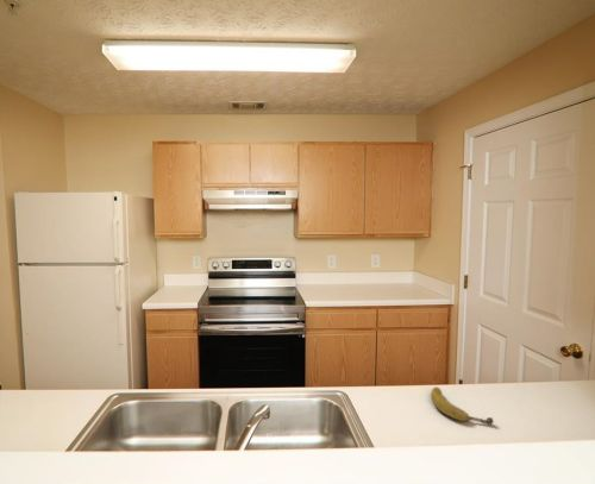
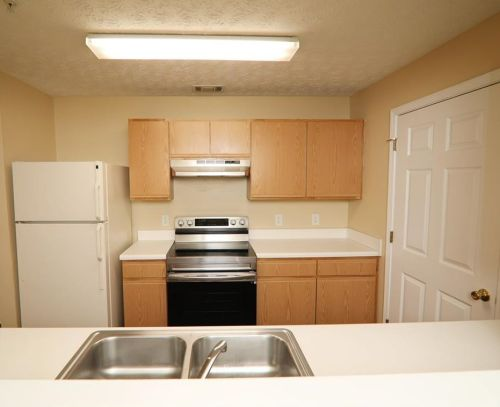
- fruit [430,385,494,426]
